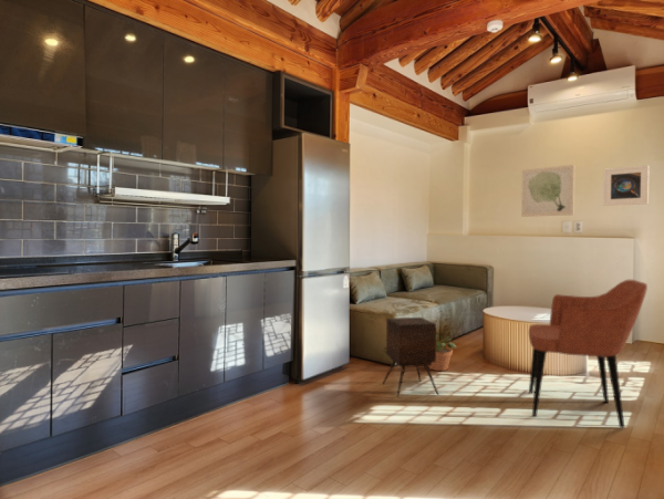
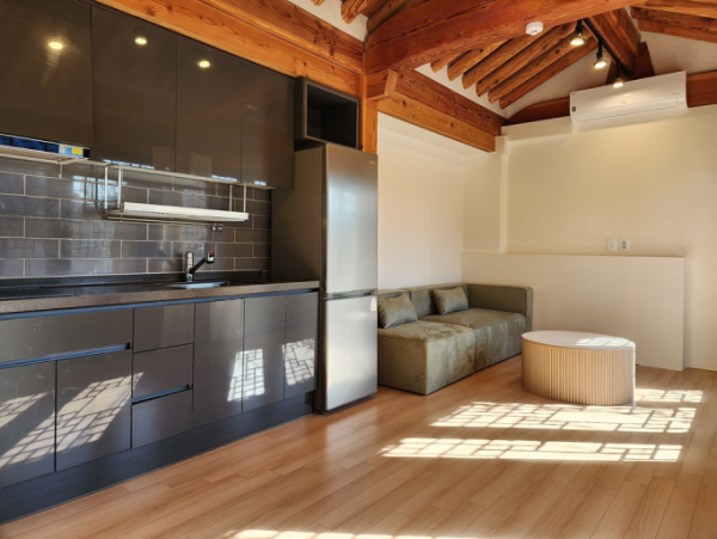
- side table [382,316,439,398]
- potted plant [428,329,459,372]
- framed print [602,164,650,207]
- armchair [528,279,649,429]
- wall art [520,164,575,218]
